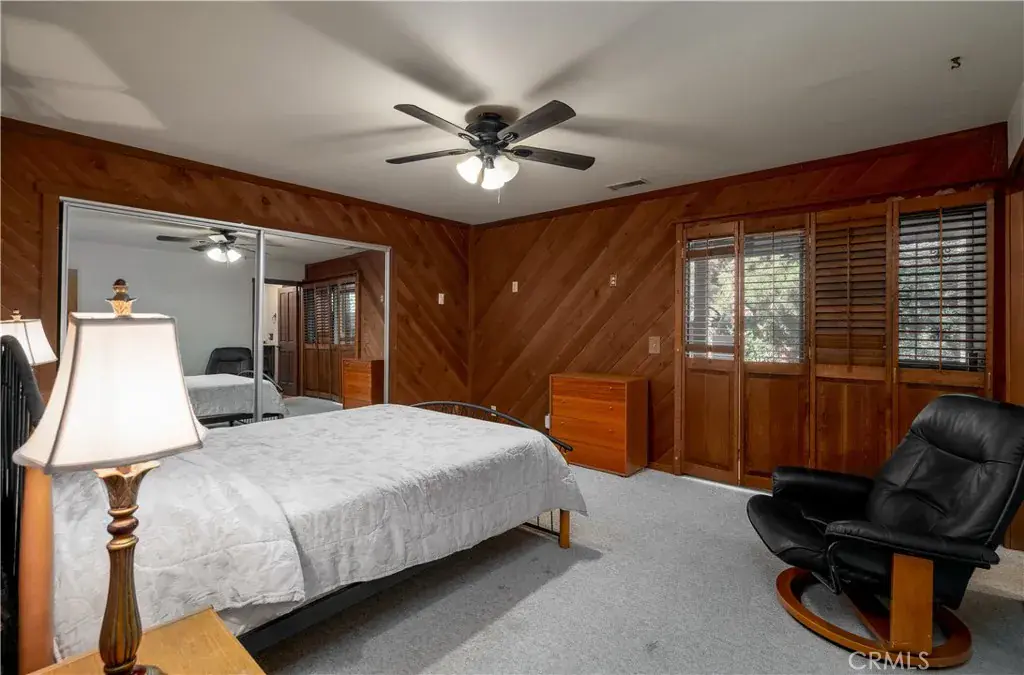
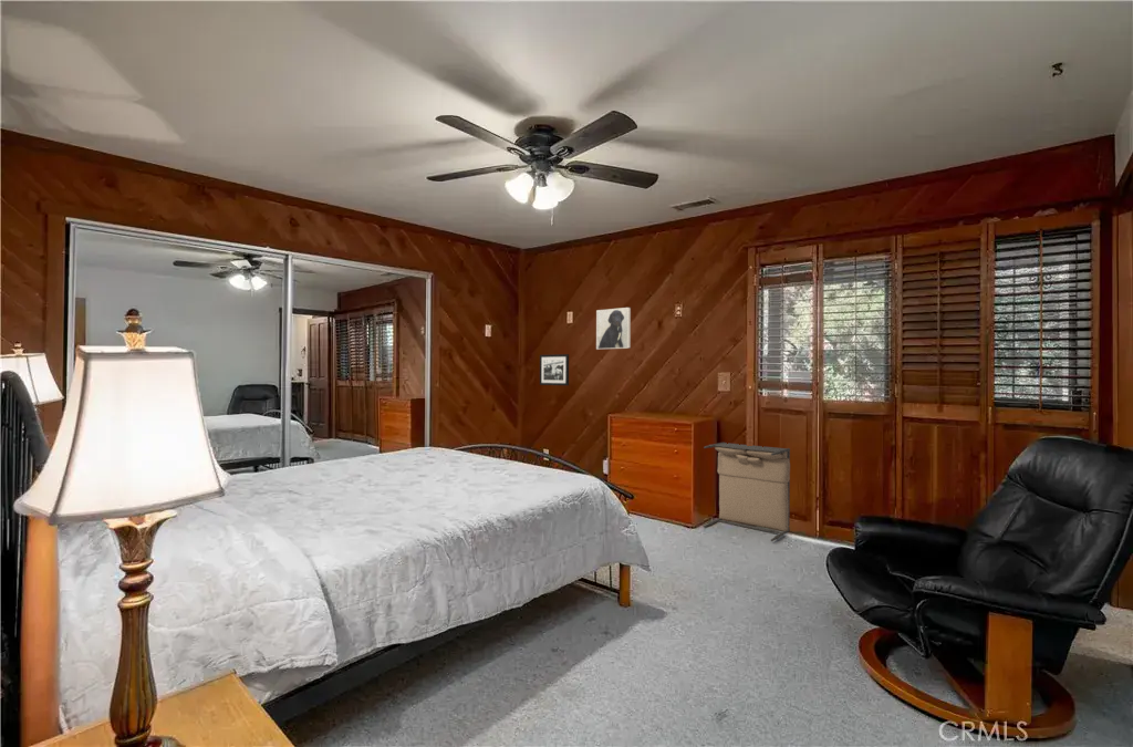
+ laundry hamper [703,442,791,542]
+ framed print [595,307,632,350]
+ picture frame [539,353,570,386]
